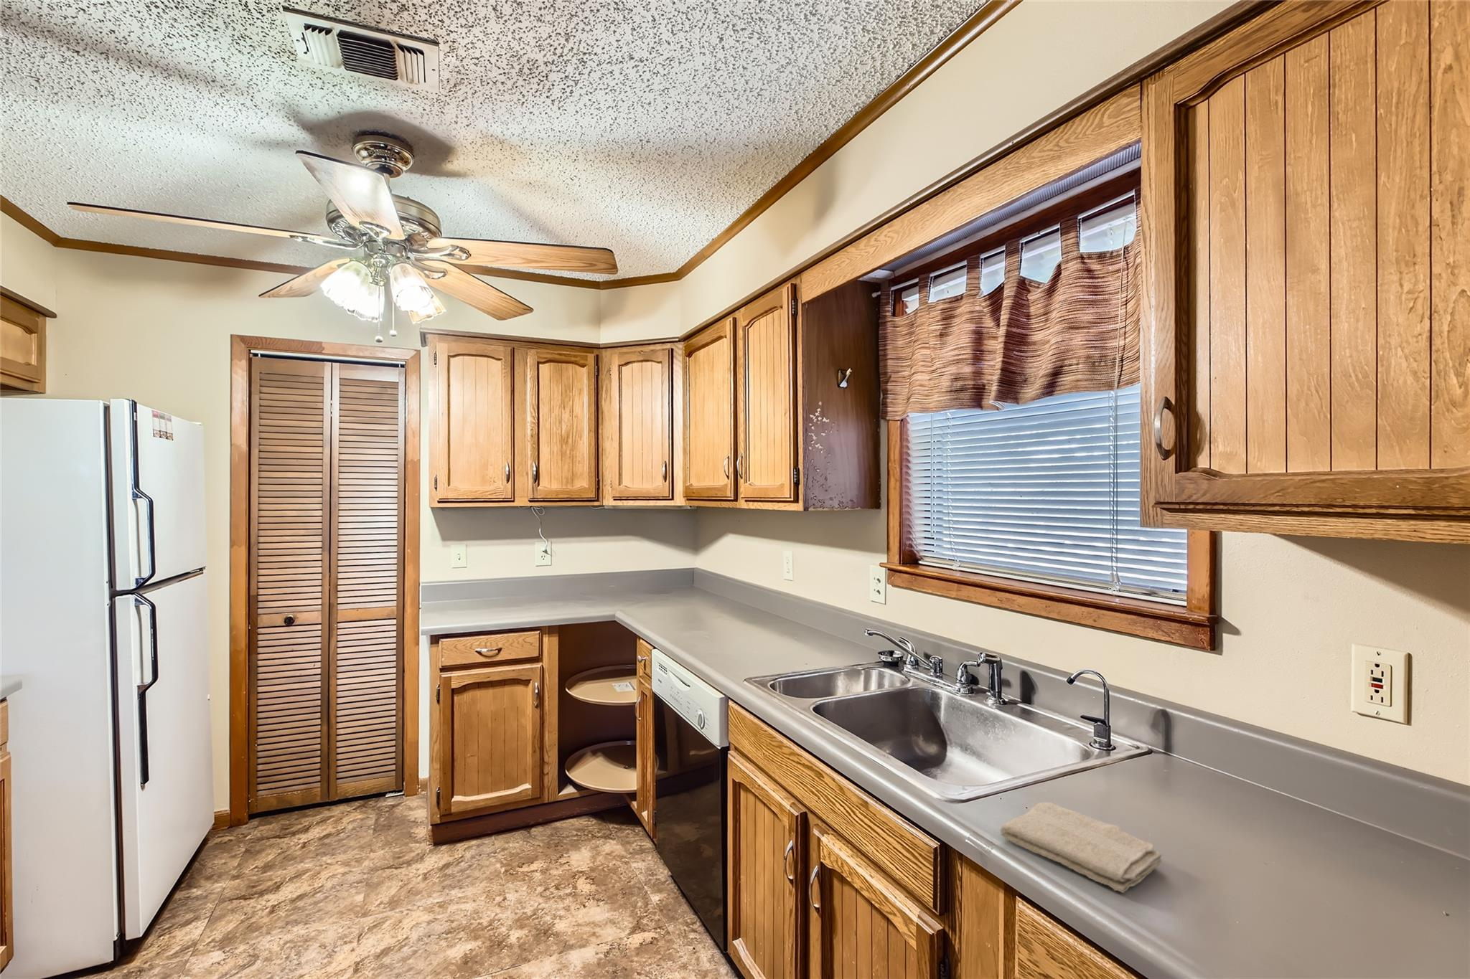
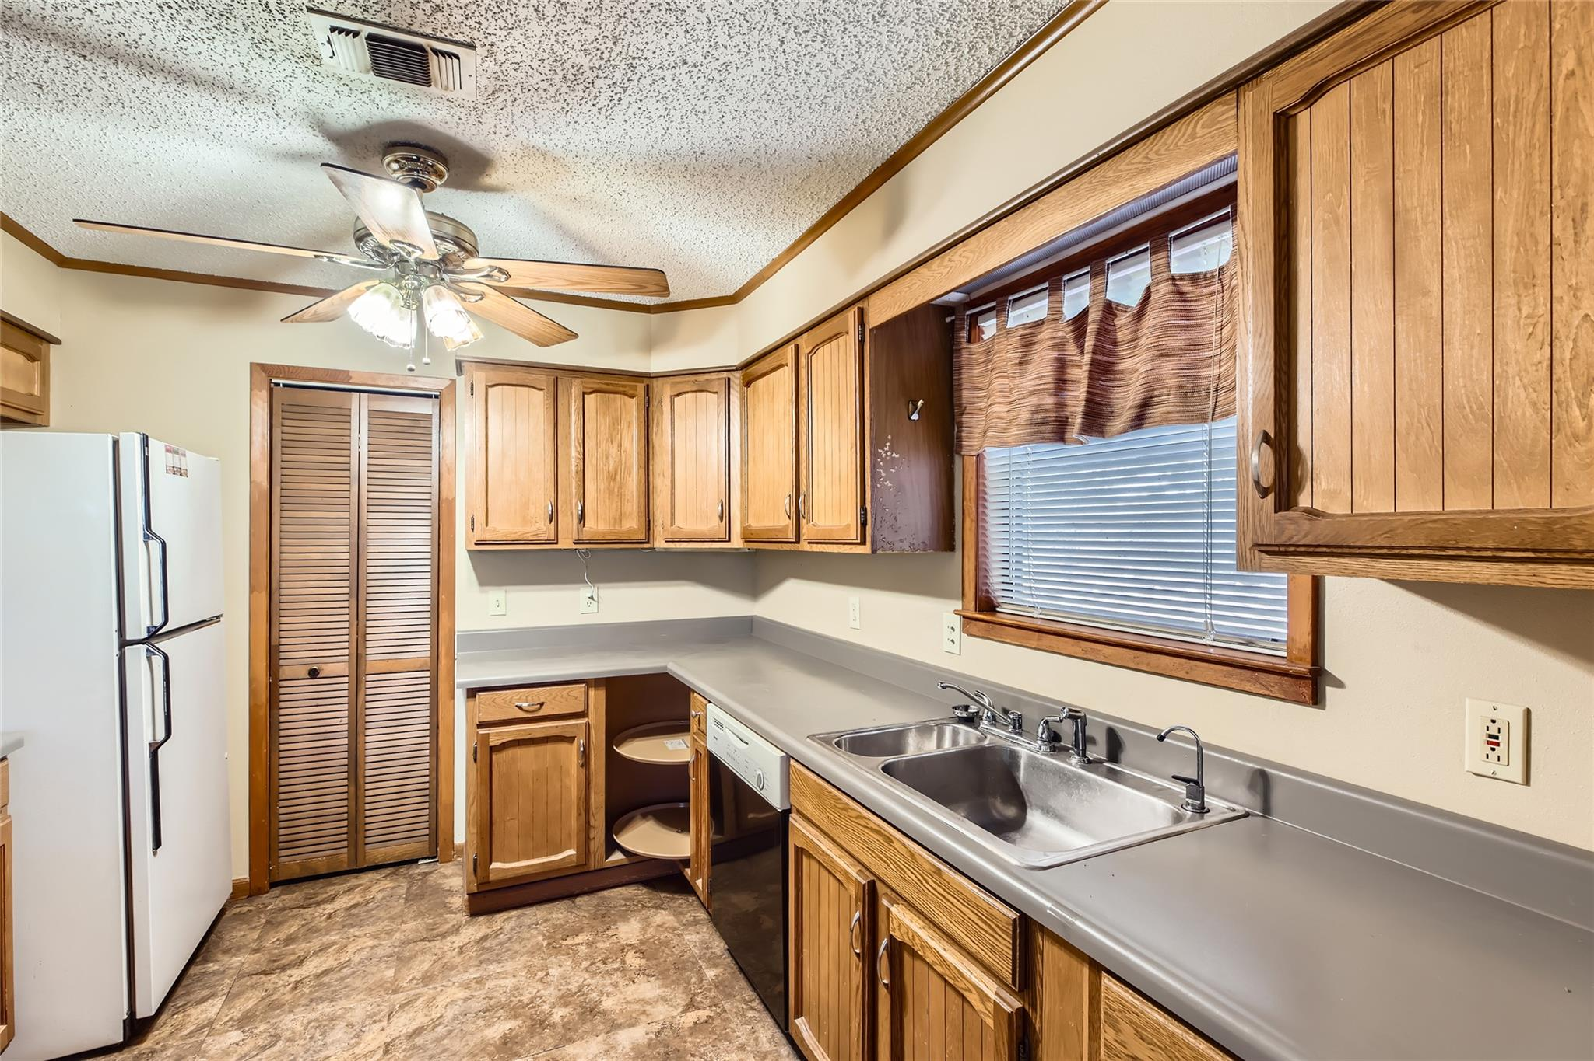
- washcloth [1000,801,1163,894]
